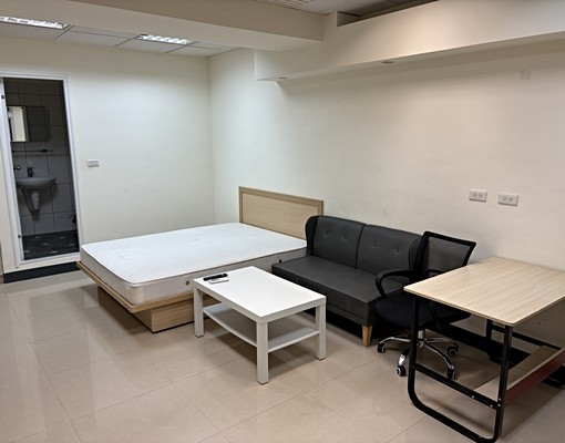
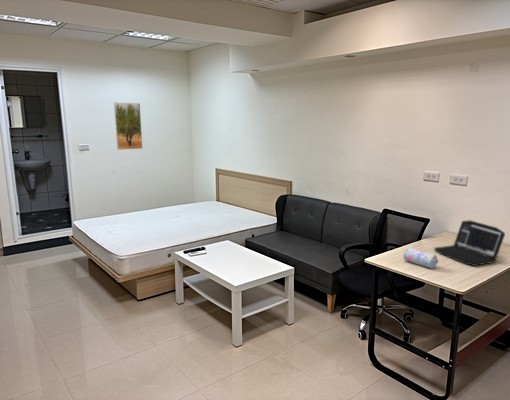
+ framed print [113,102,144,151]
+ pencil case [402,247,439,269]
+ laptop [433,219,506,267]
